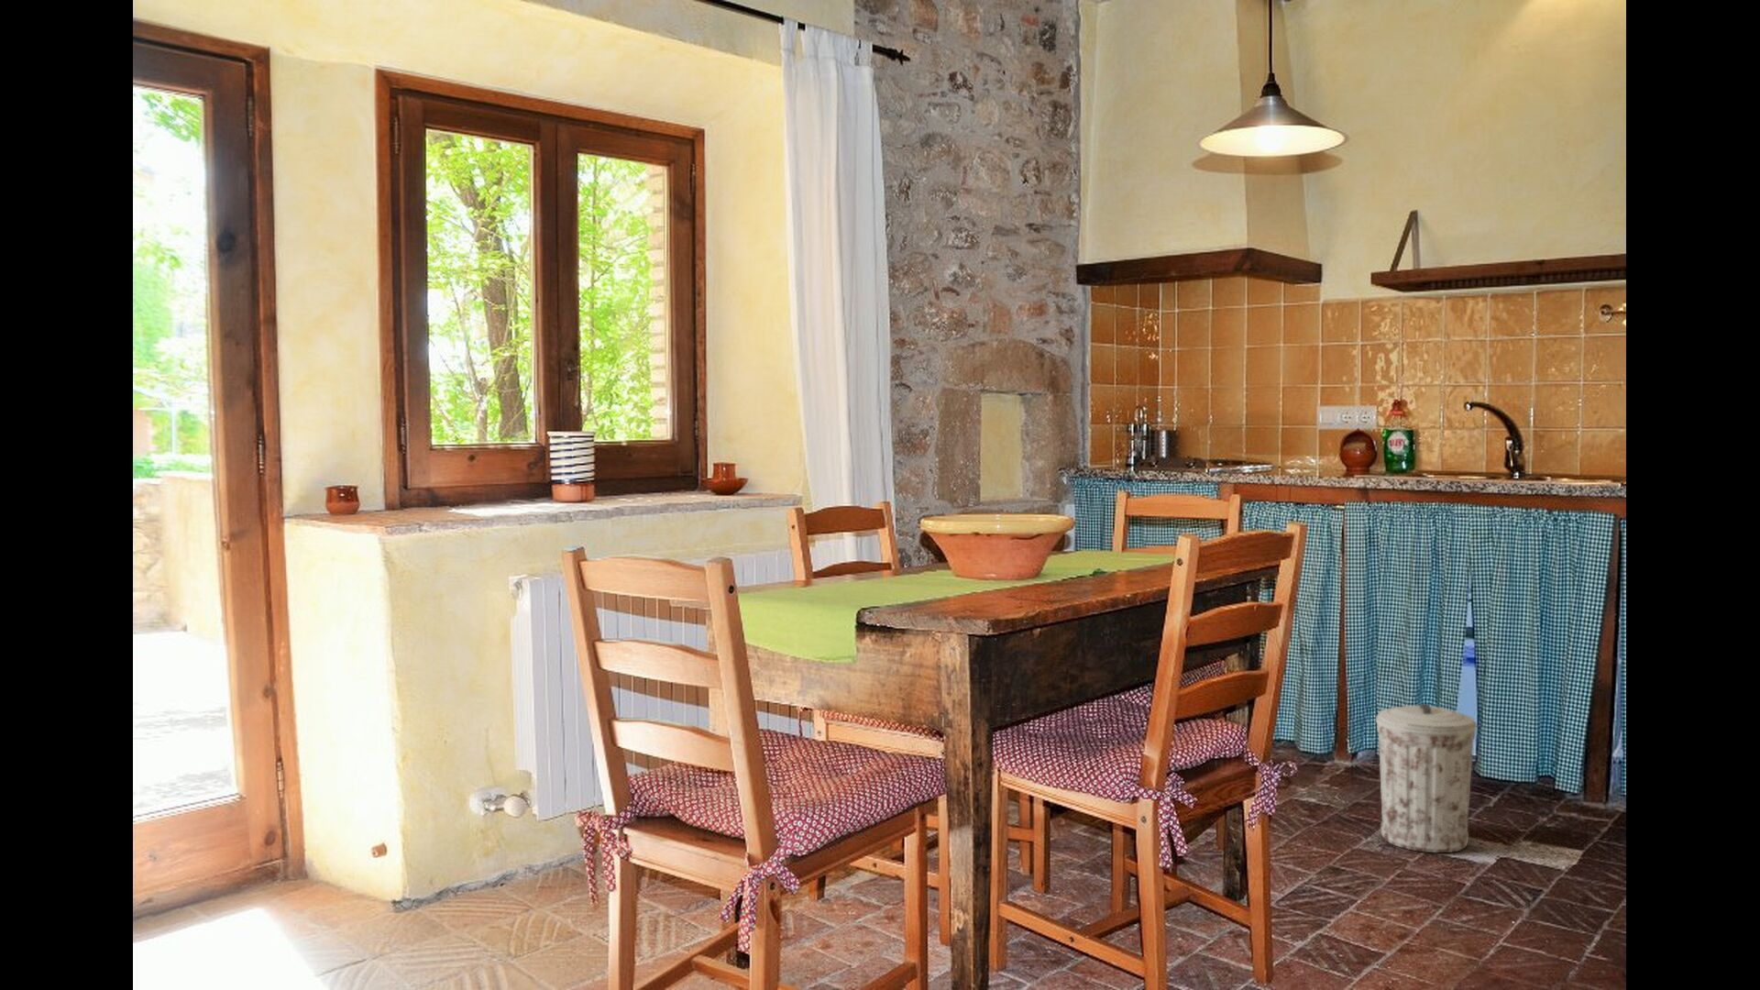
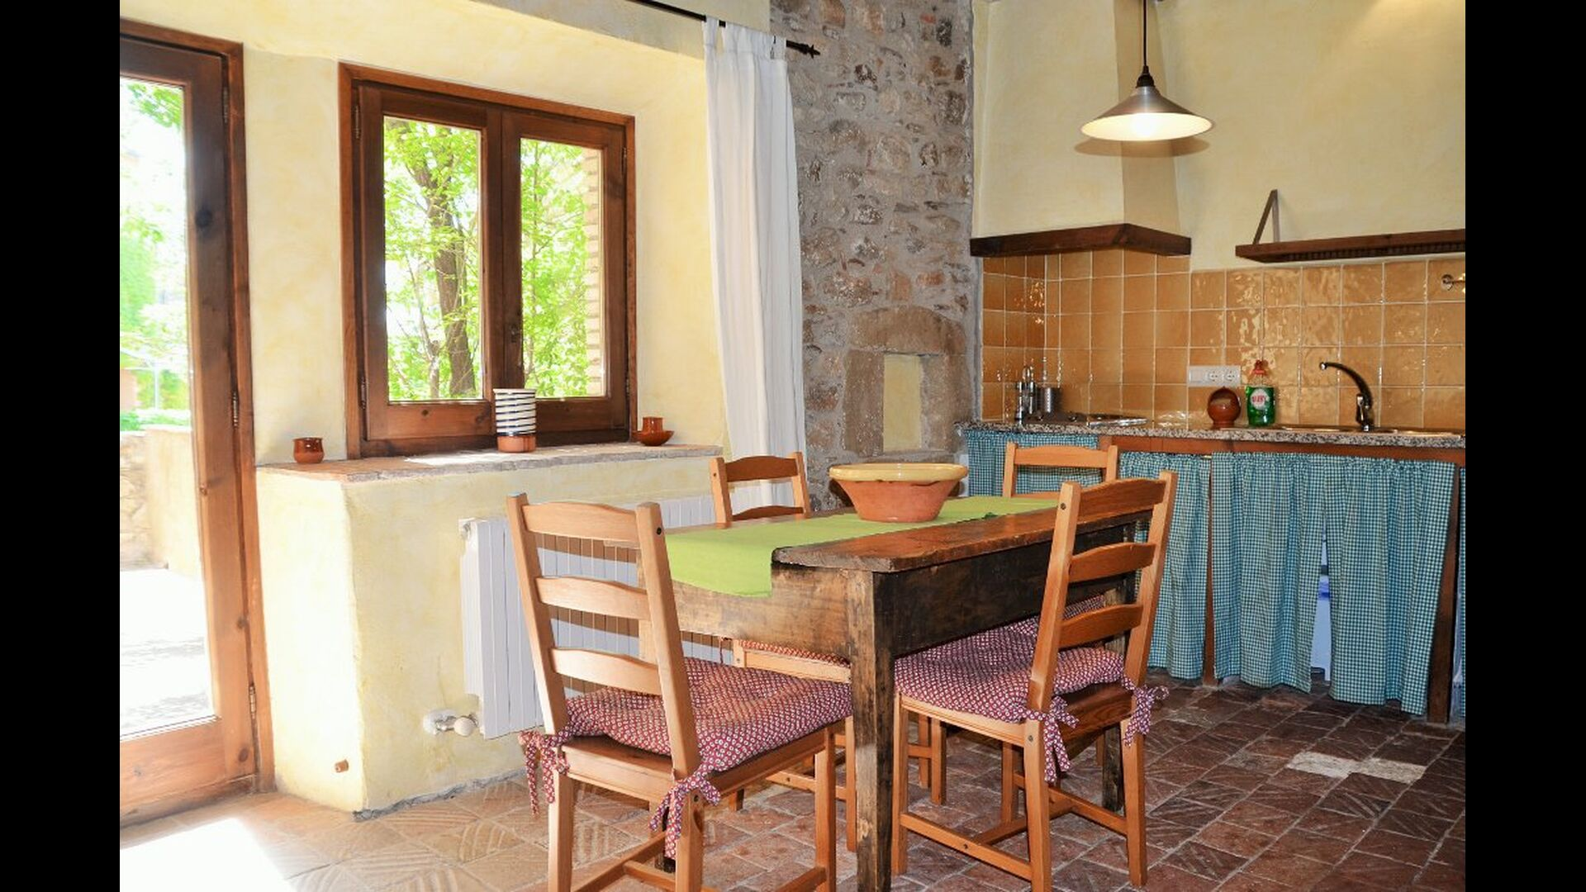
- trash can [1376,704,1477,853]
